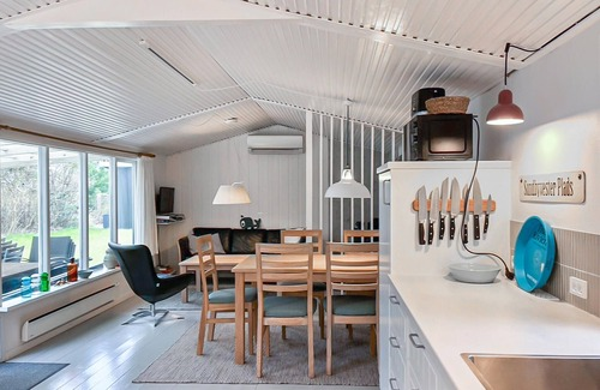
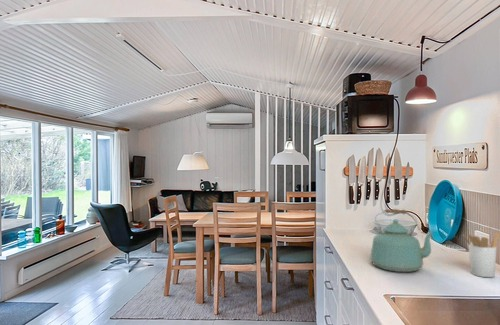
+ utensil holder [462,231,500,278]
+ kettle [369,208,435,273]
